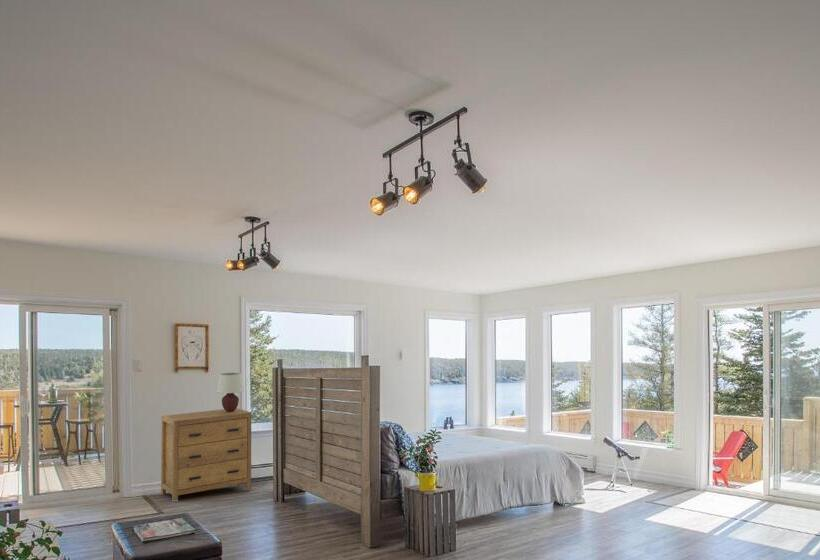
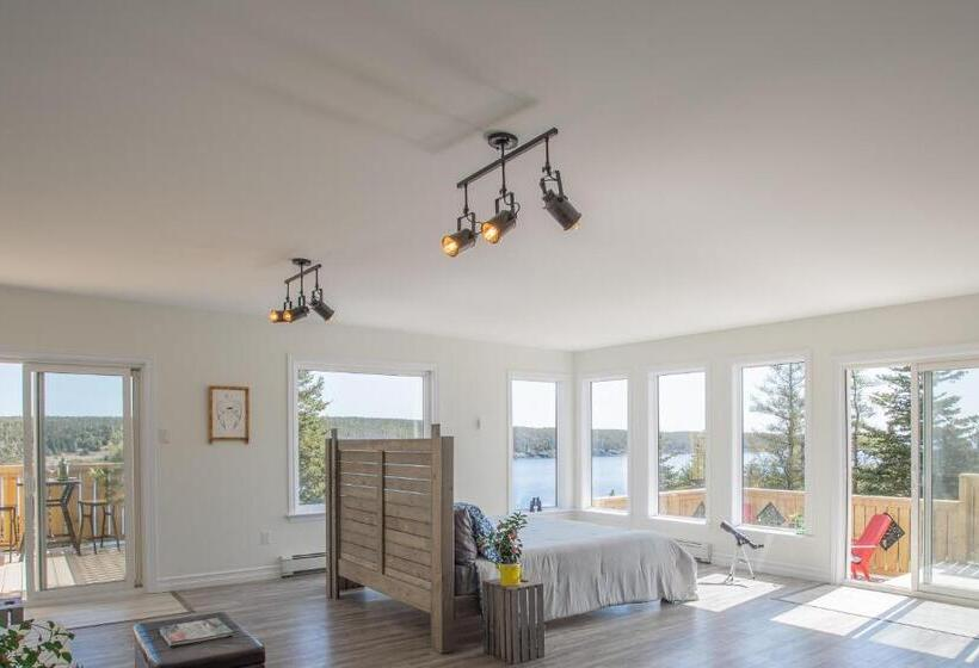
- dresser [160,407,252,501]
- table lamp [216,372,245,412]
